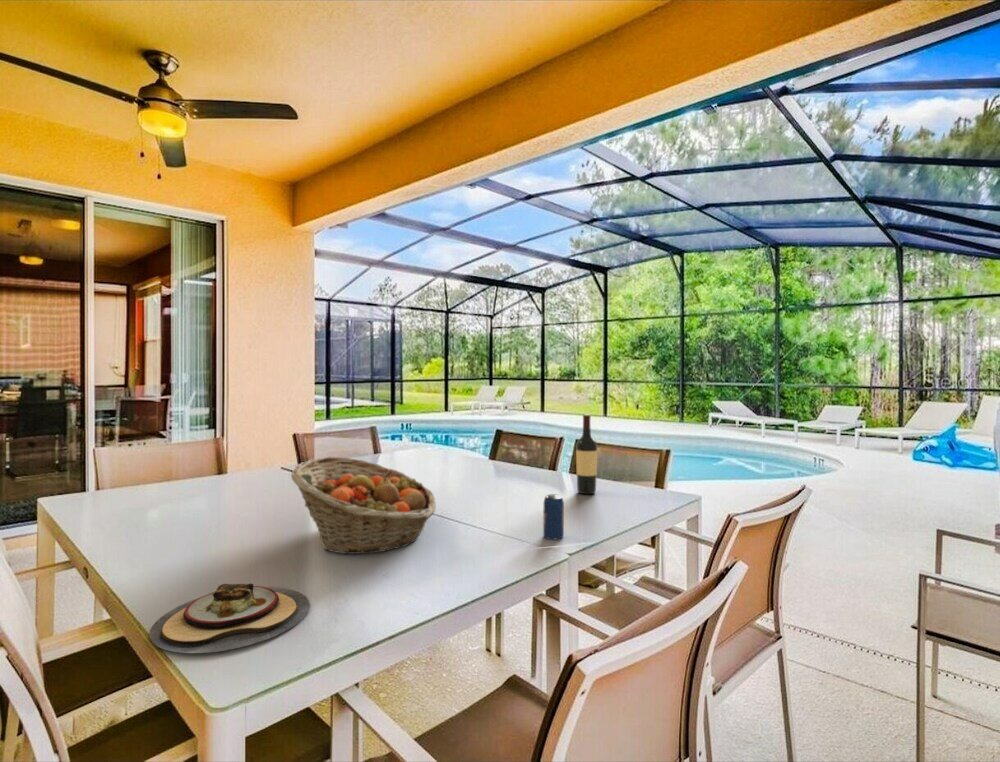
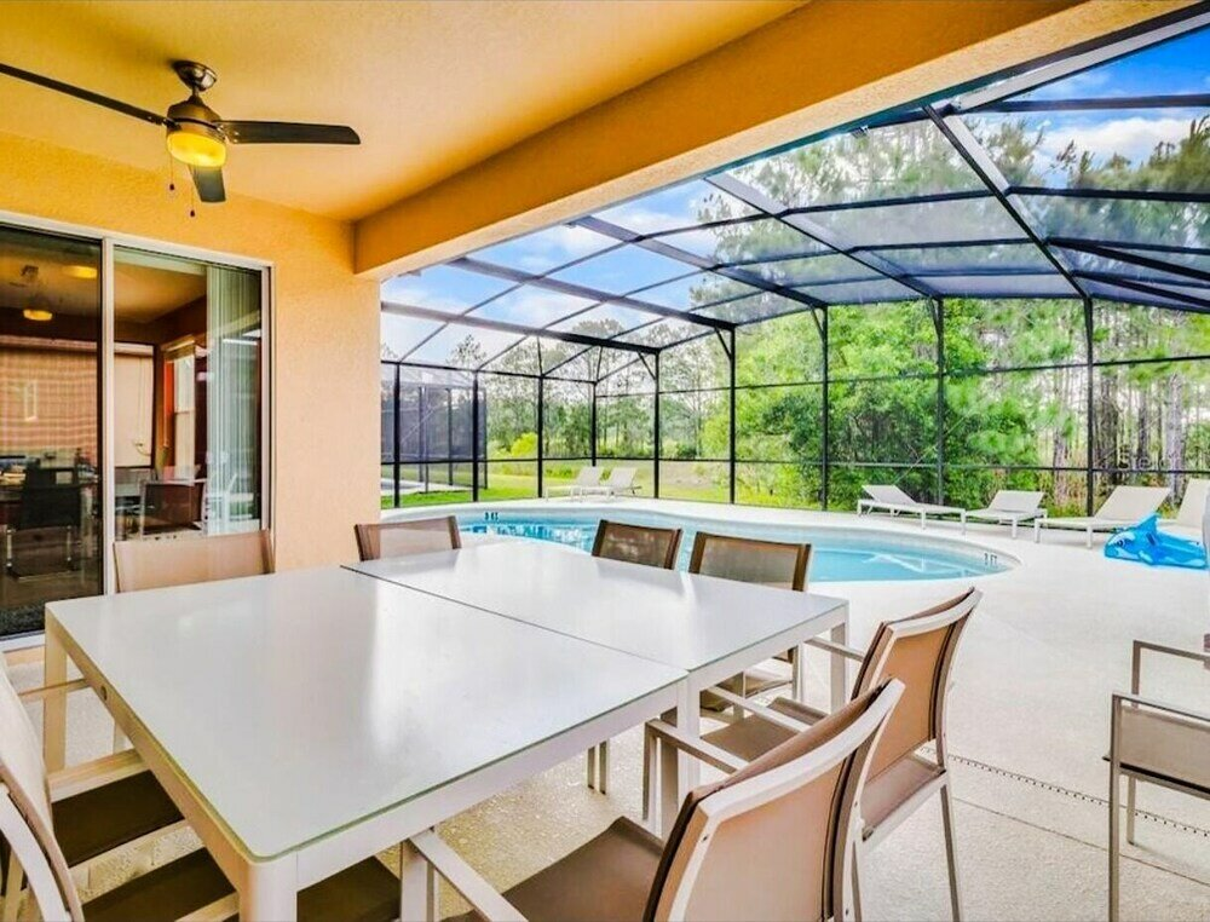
- beverage can [542,493,565,541]
- plate [148,583,311,654]
- fruit basket [290,456,437,555]
- wine bottle [575,413,598,495]
